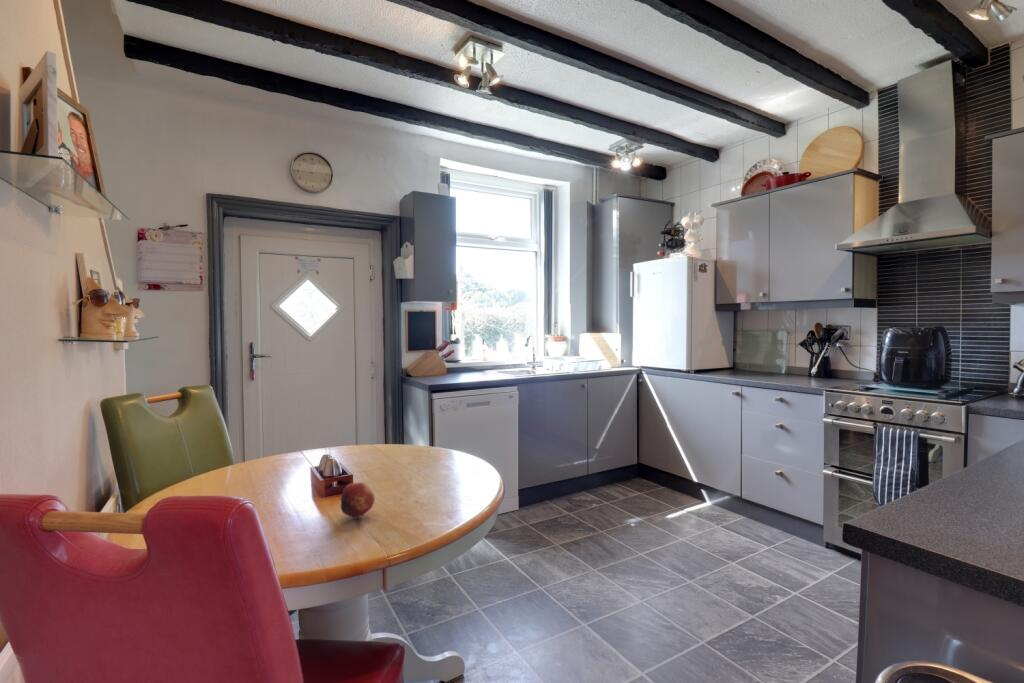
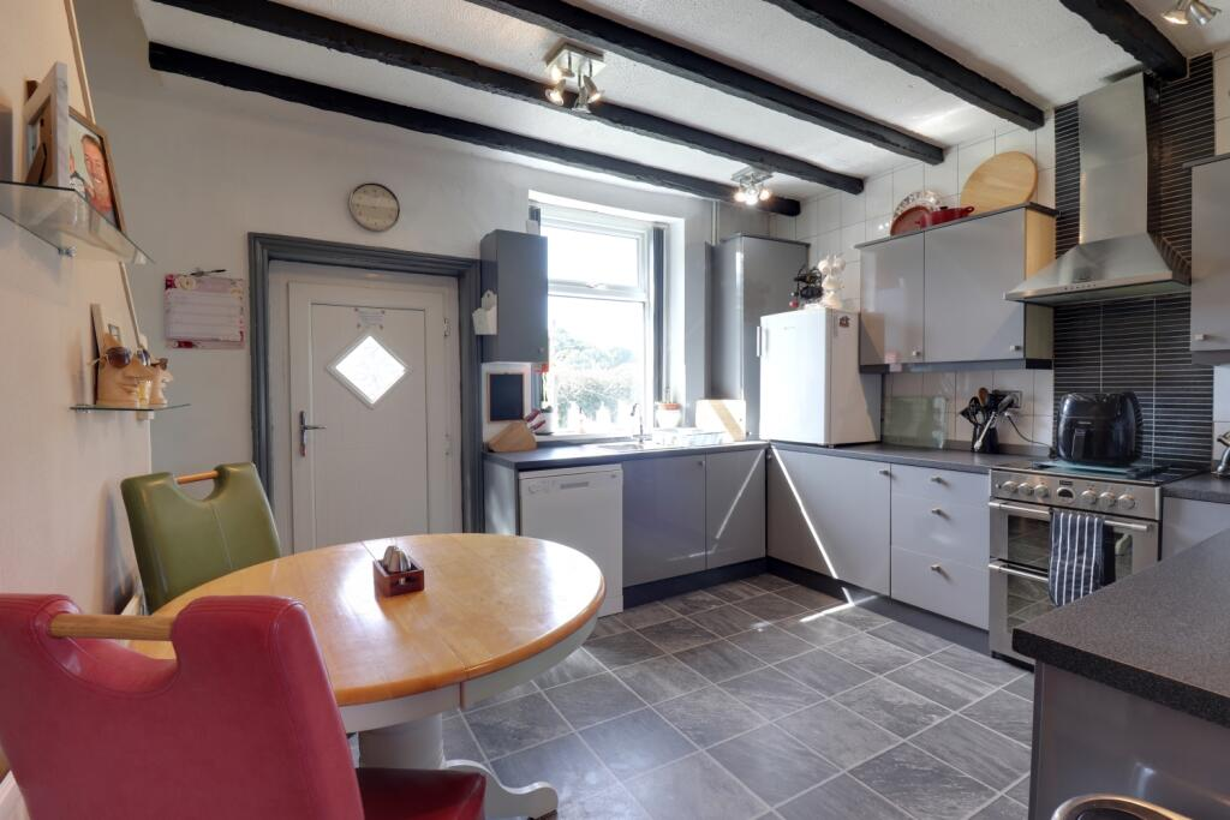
- fruit [340,481,376,518]
